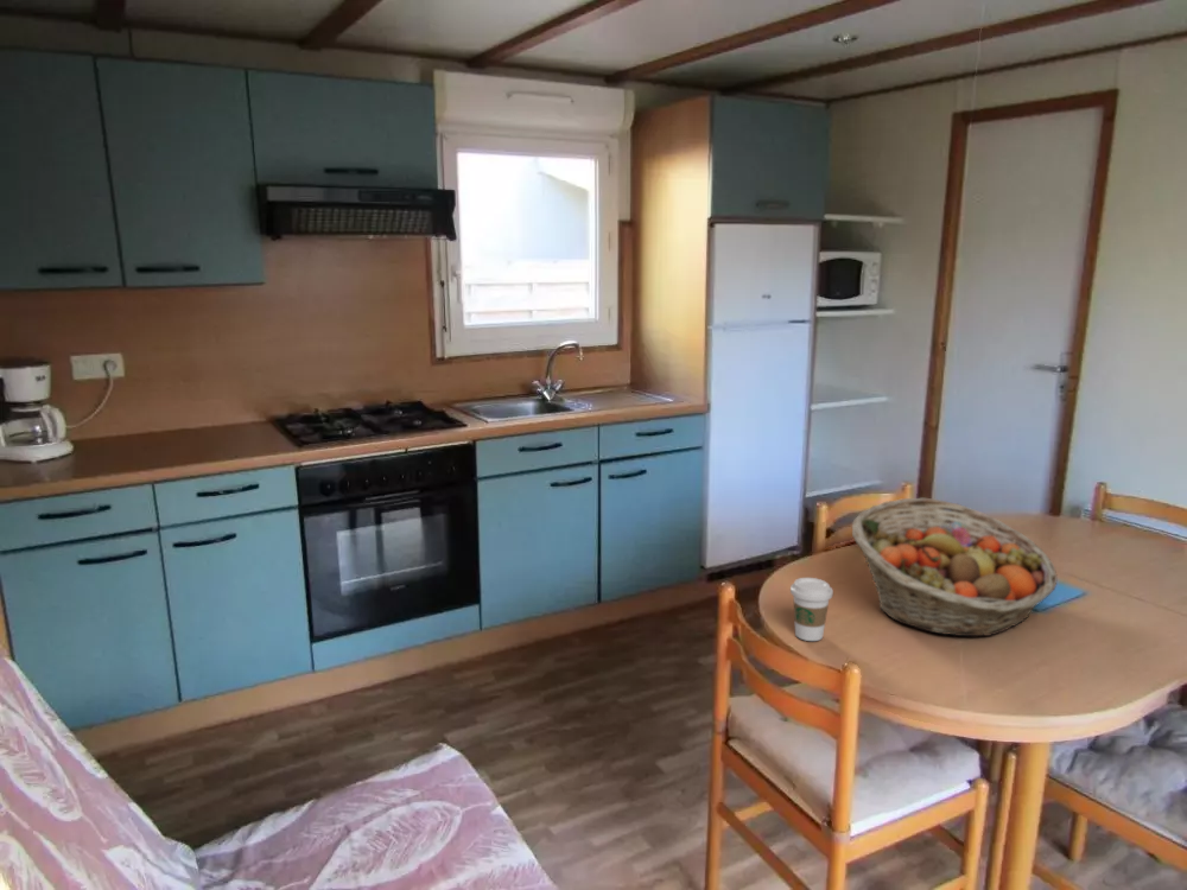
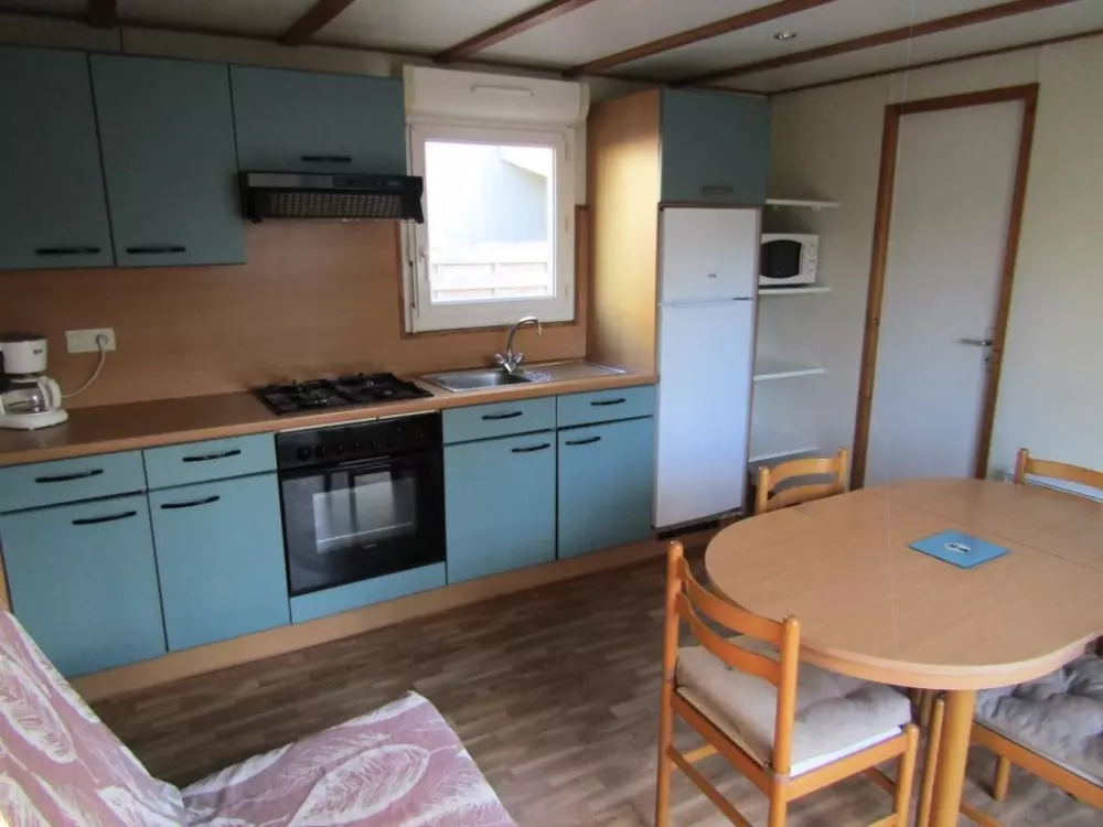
- coffee cup [789,577,834,642]
- fruit basket [851,497,1058,637]
